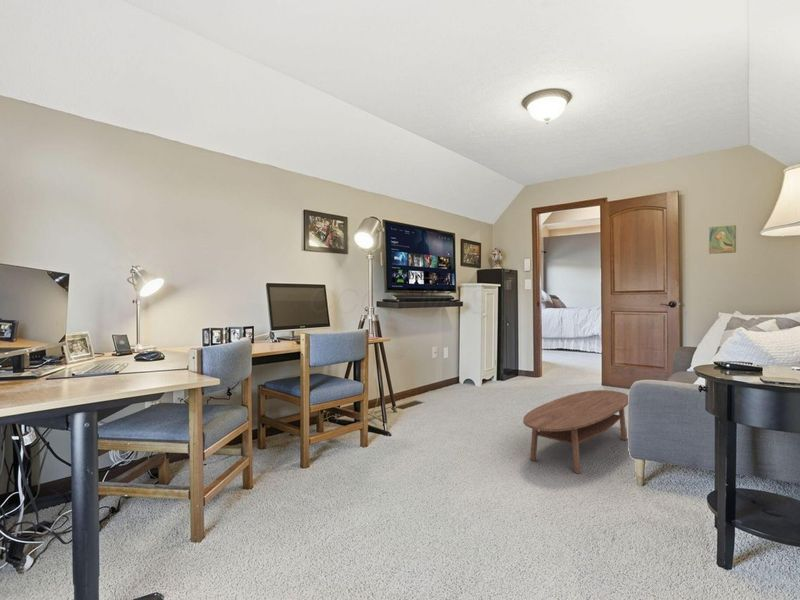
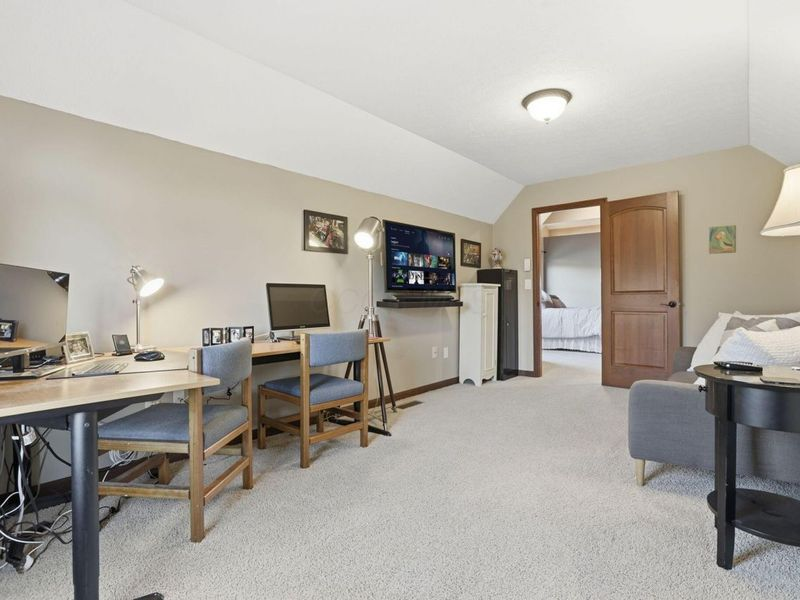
- coffee table [522,389,629,474]
